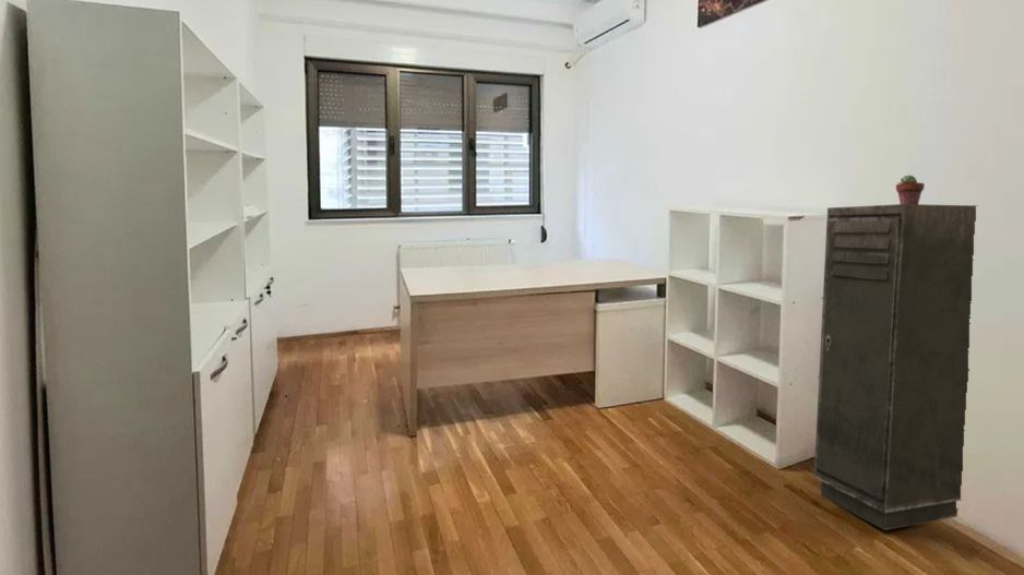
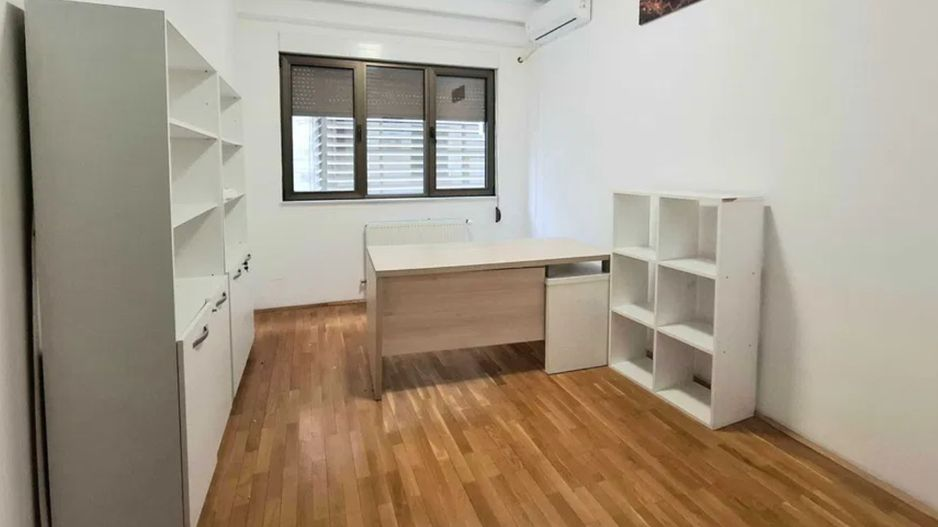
- potted succulent [895,173,926,204]
- storage cabinet [813,203,977,531]
